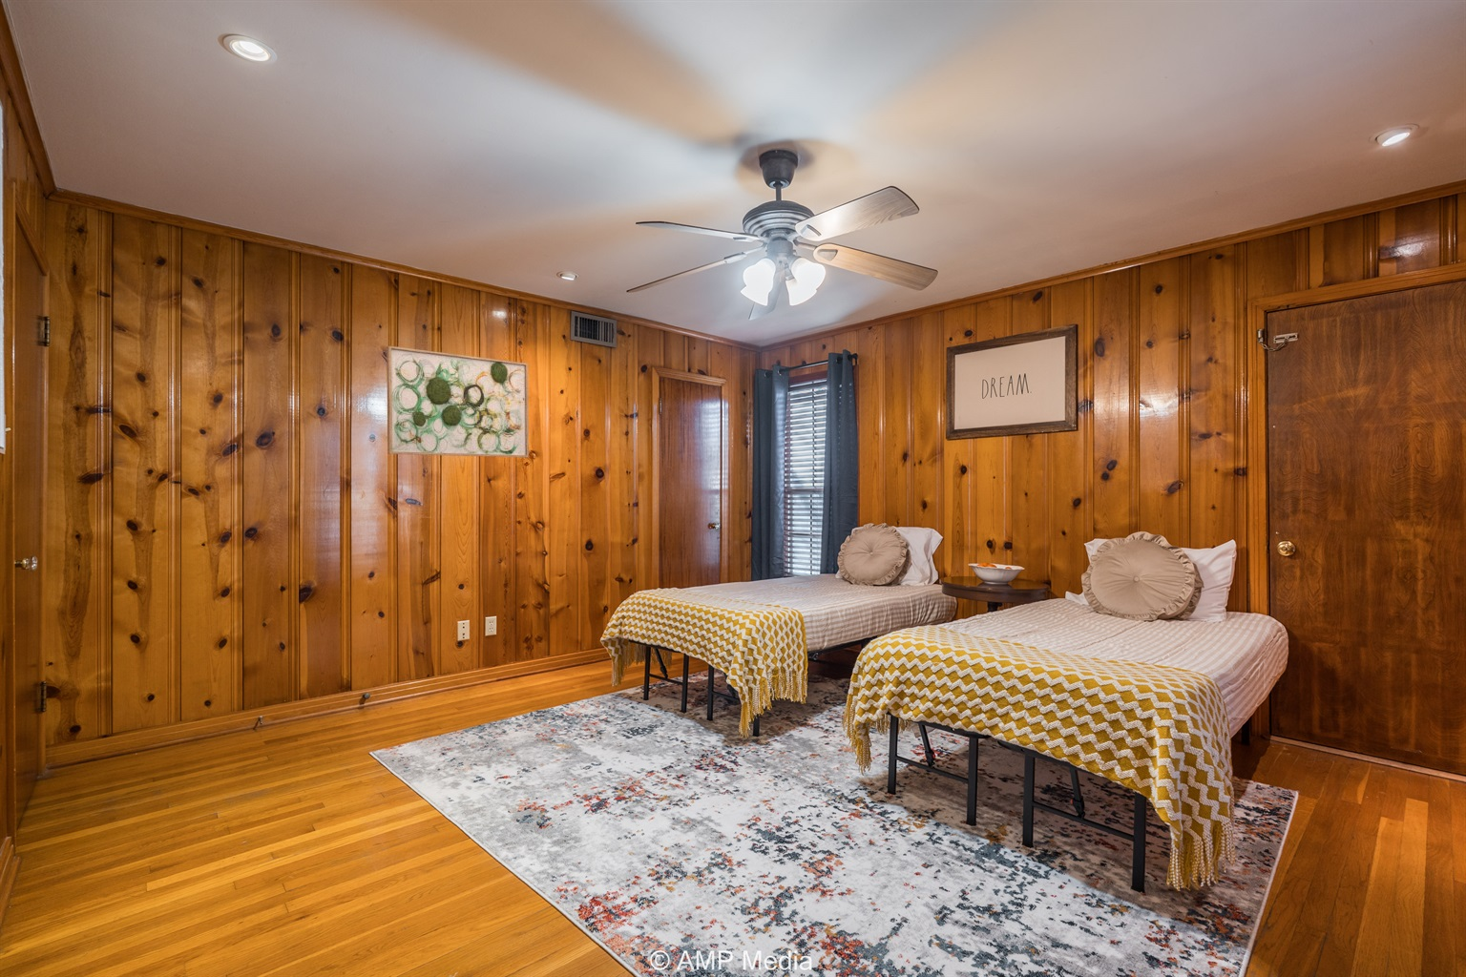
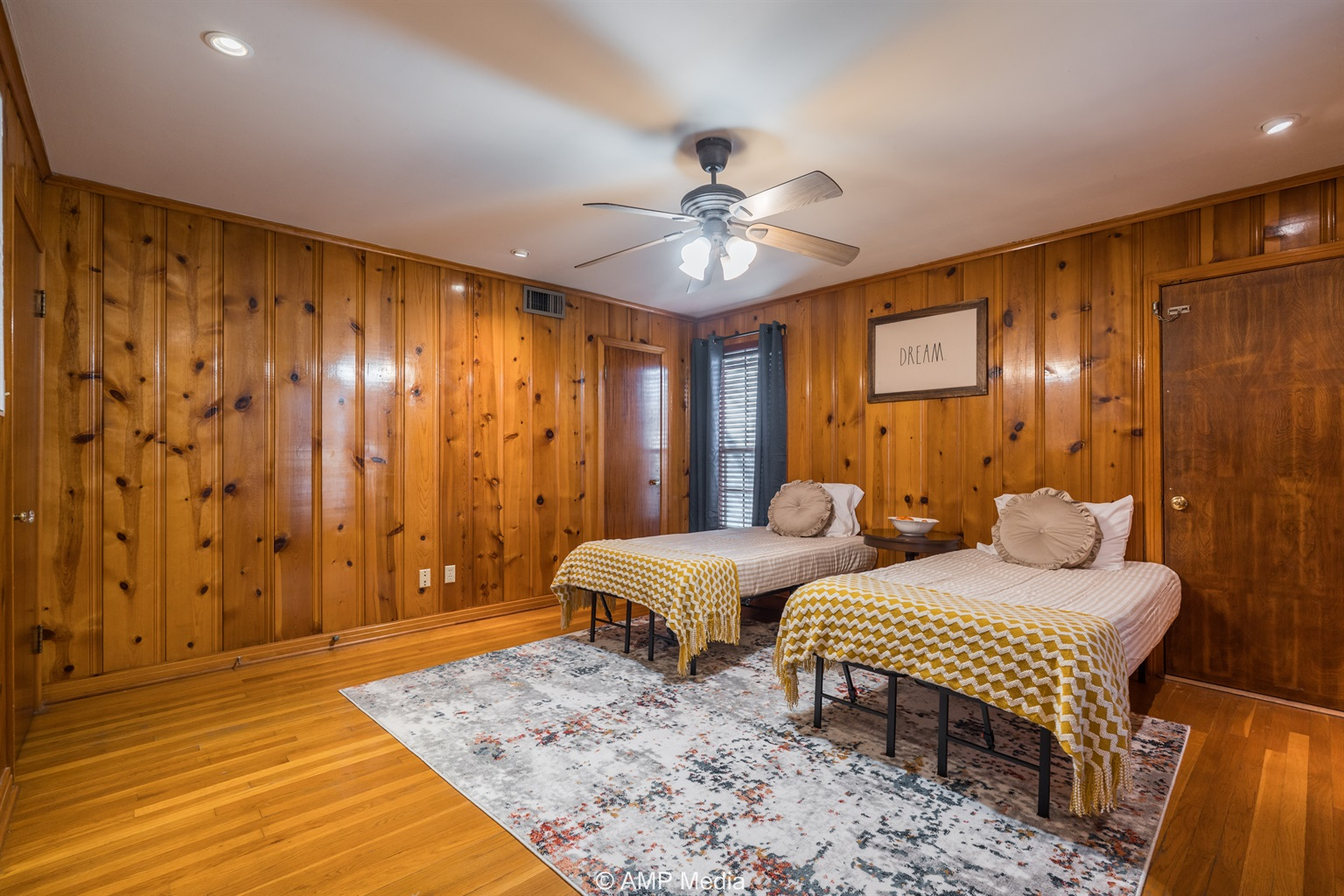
- wall art [385,346,530,458]
